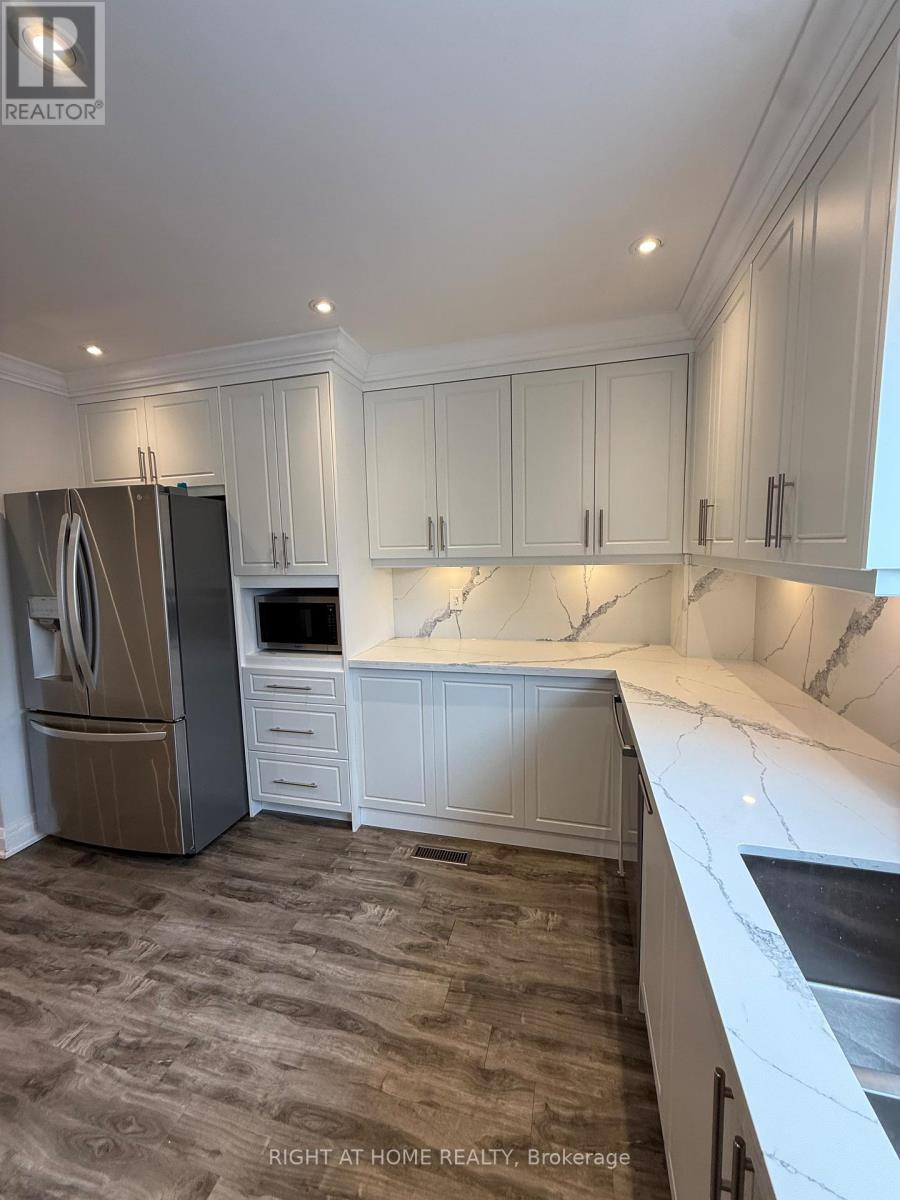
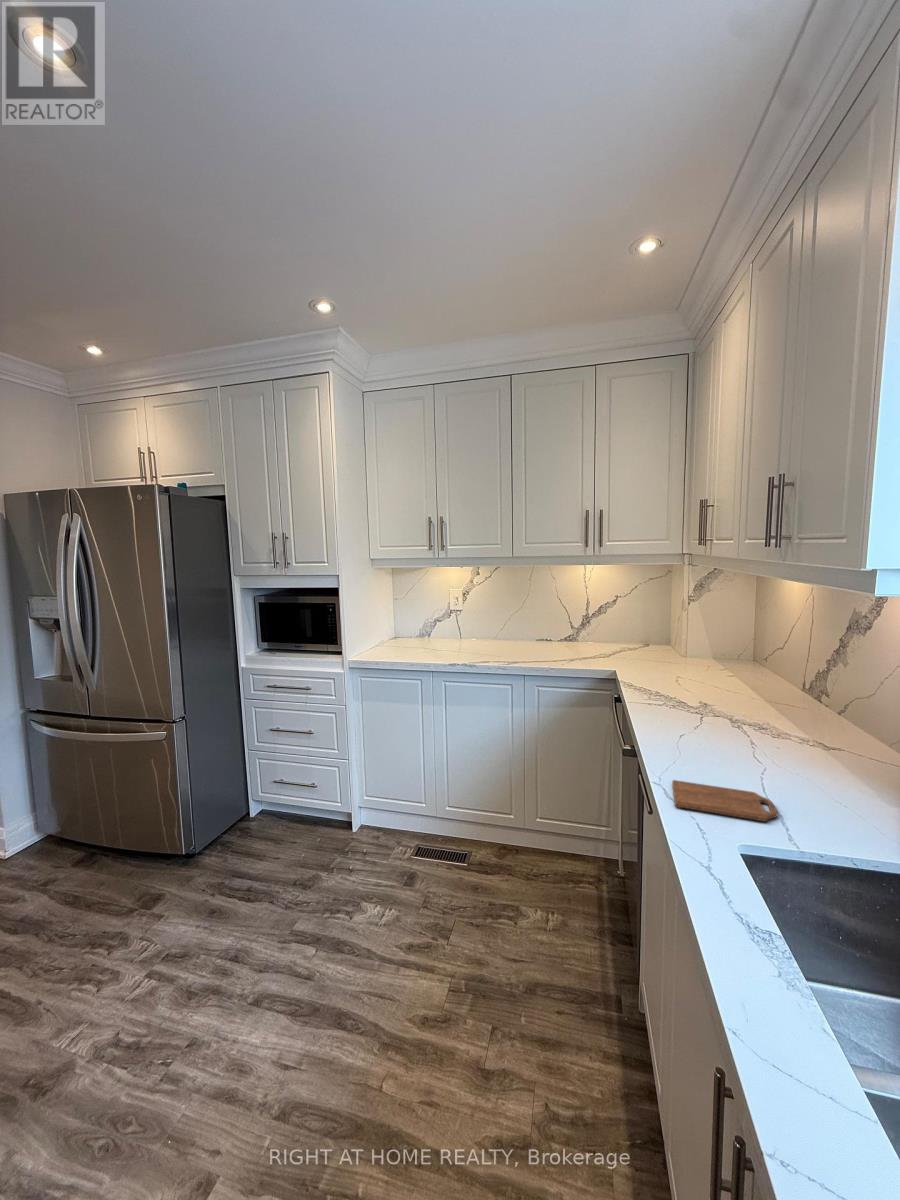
+ cutting board [671,779,779,823]
